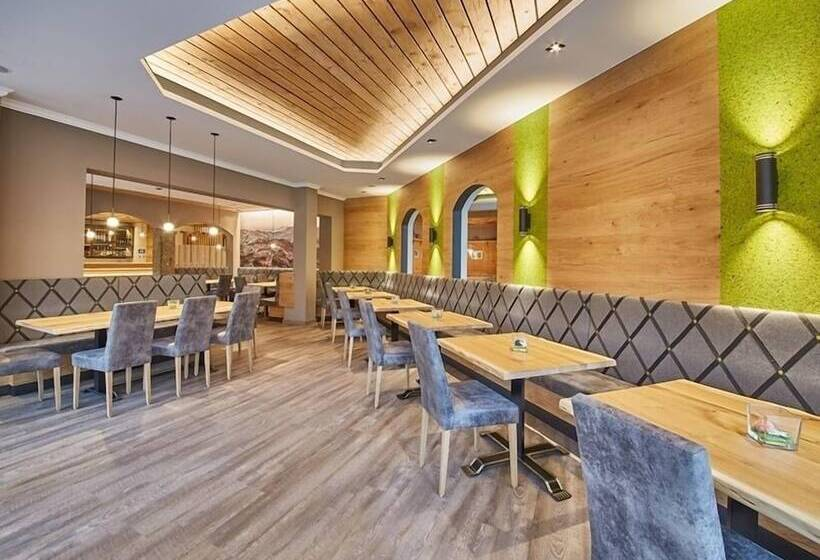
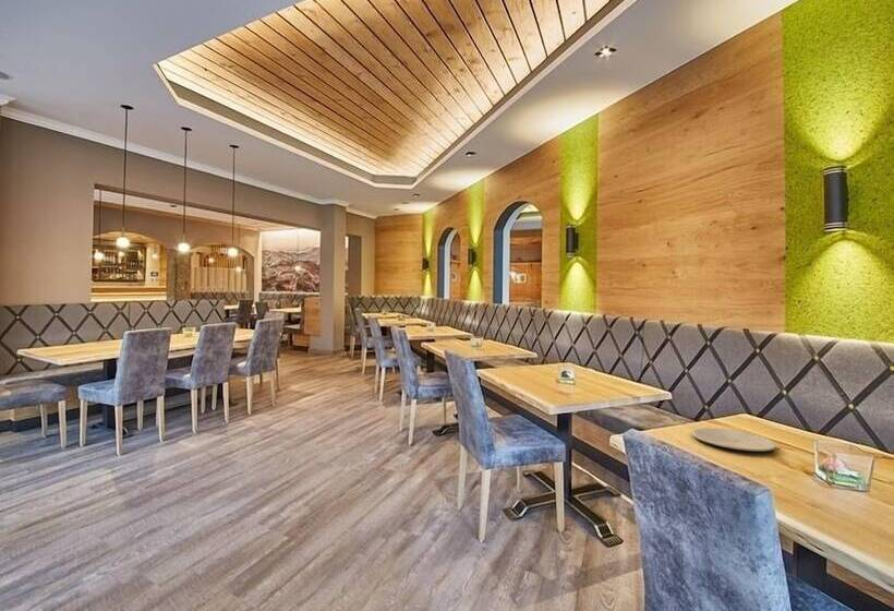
+ plate [691,427,777,452]
